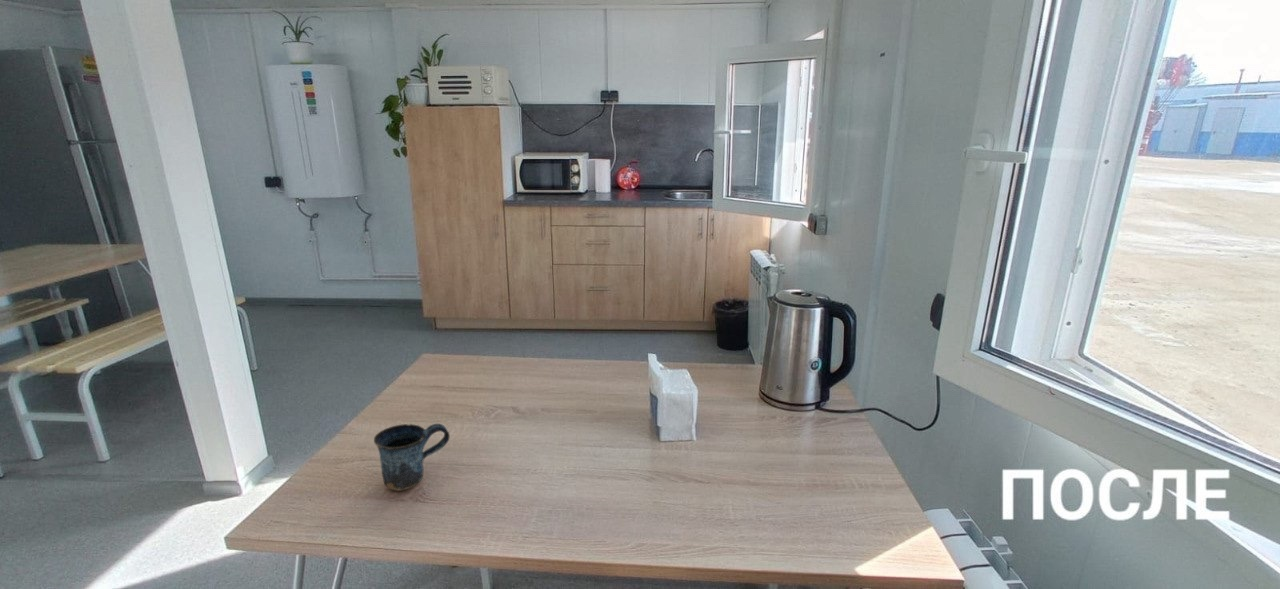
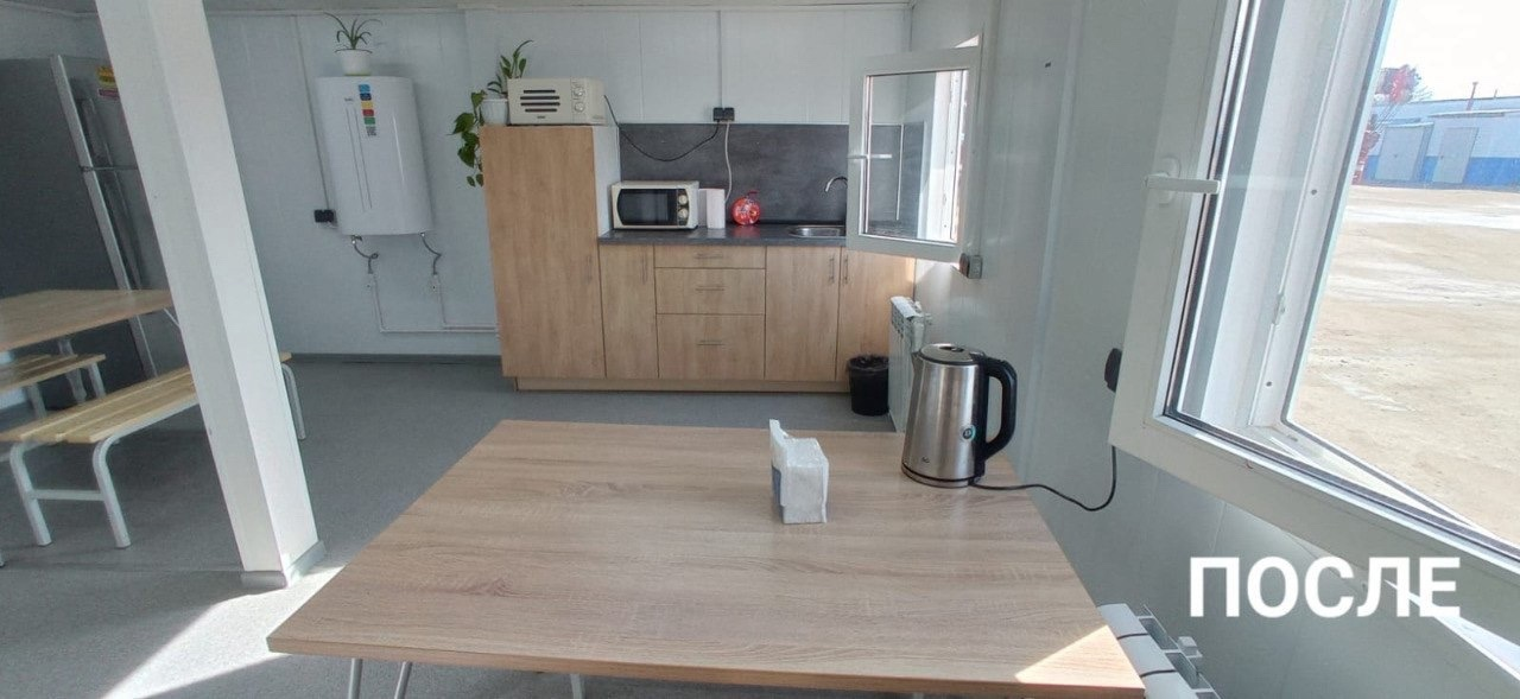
- mug [373,423,451,492]
